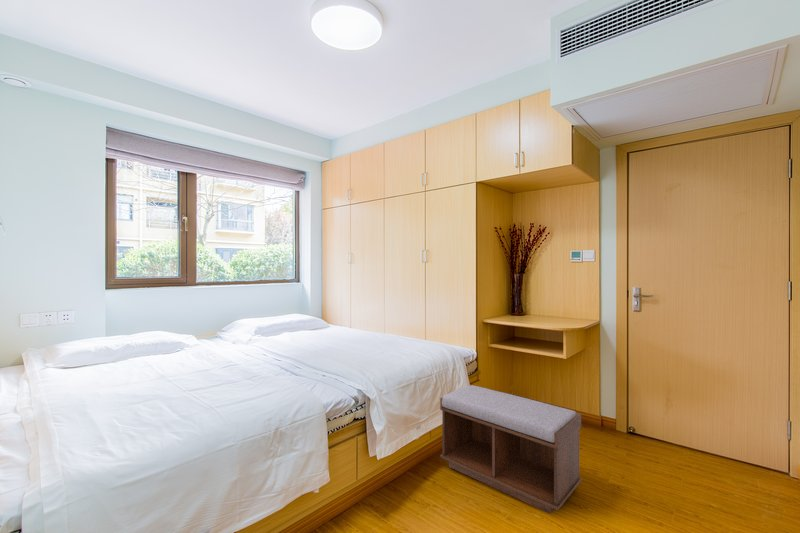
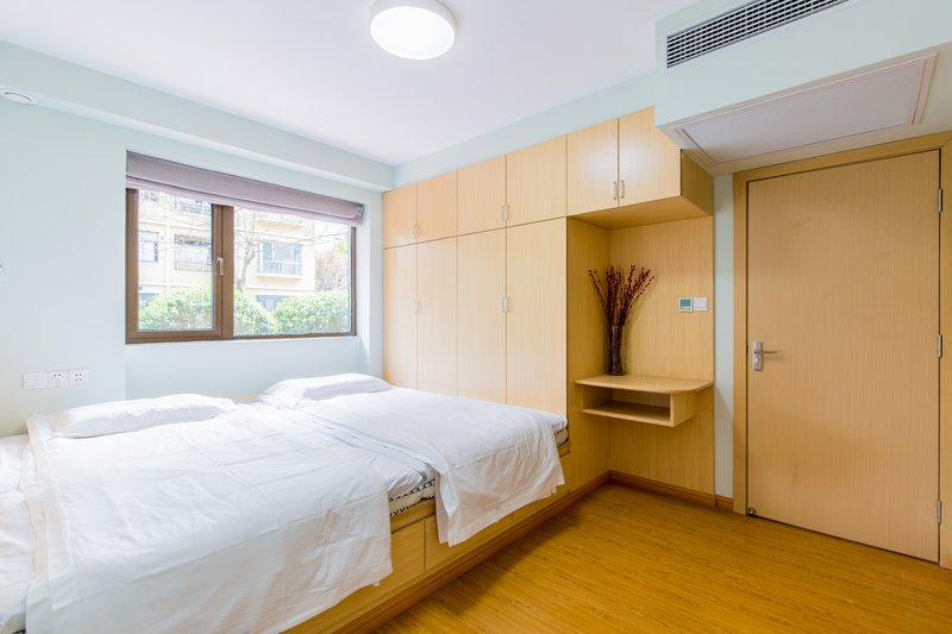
- bench [439,384,582,515]
